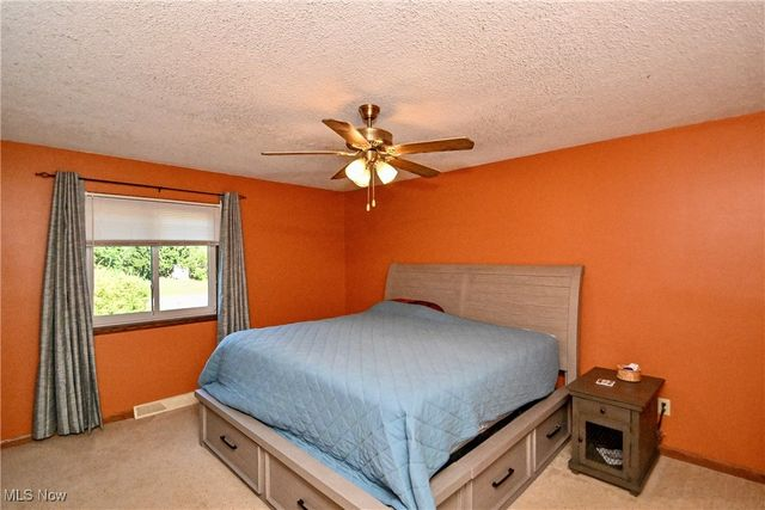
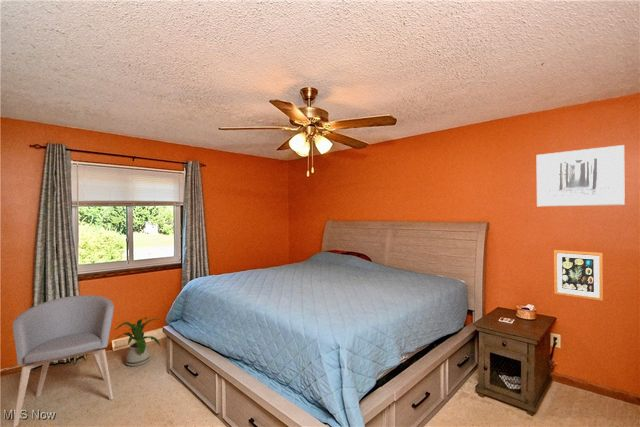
+ armchair [12,294,115,427]
+ house plant [114,317,161,367]
+ wall art [536,144,626,207]
+ wall art [553,249,604,302]
